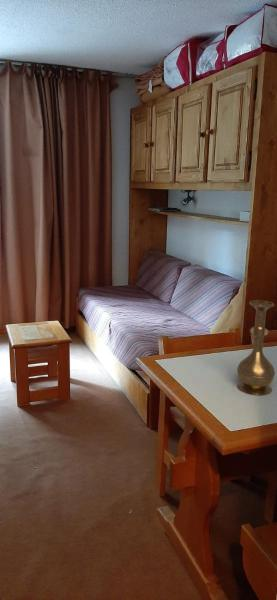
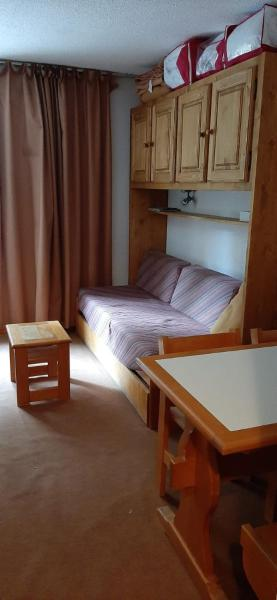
- vase [236,299,276,396]
